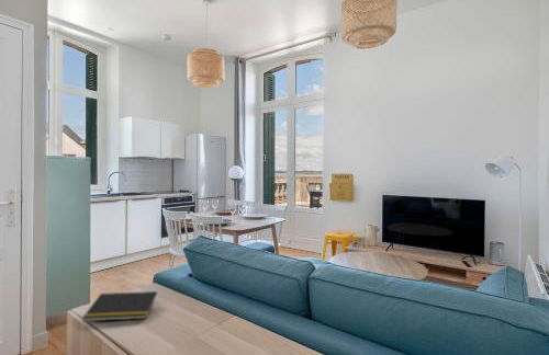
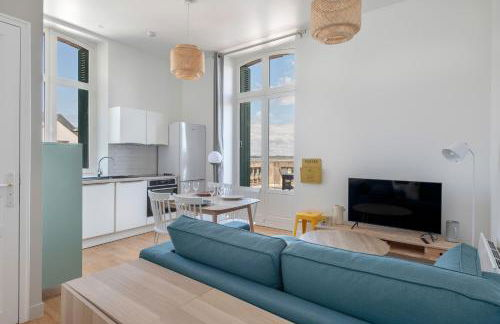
- notepad [81,290,158,322]
